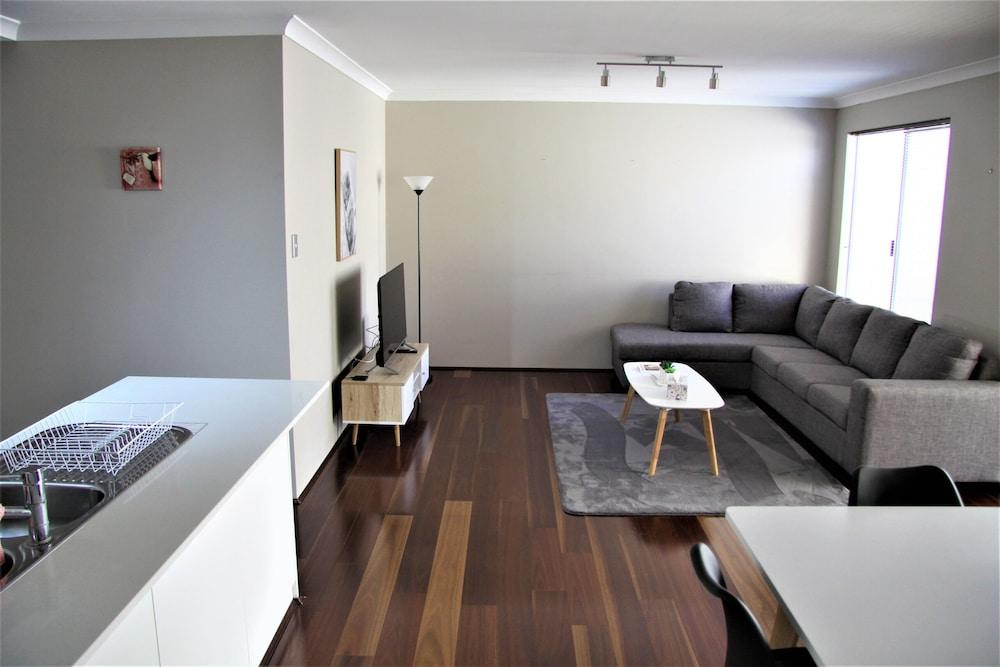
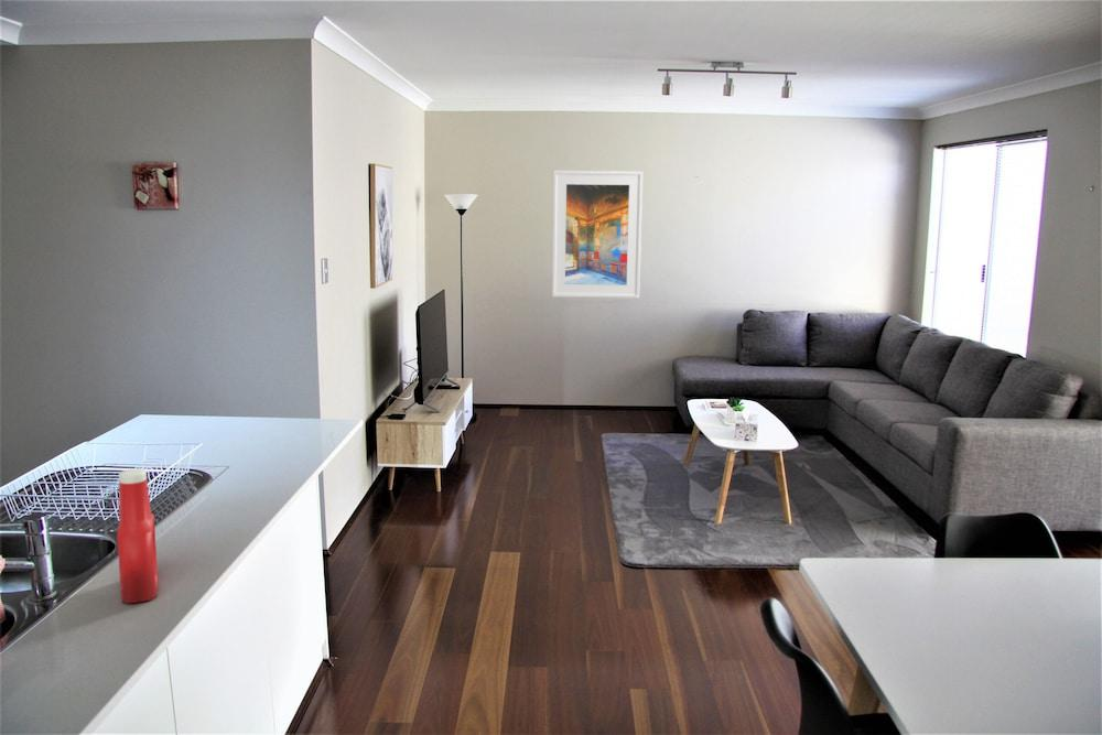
+ soap bottle [116,468,159,605]
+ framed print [551,170,644,299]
